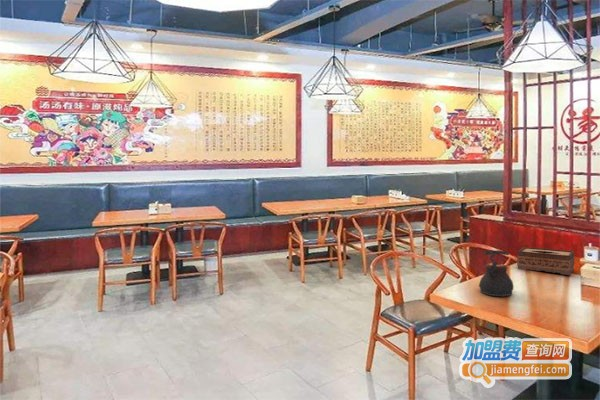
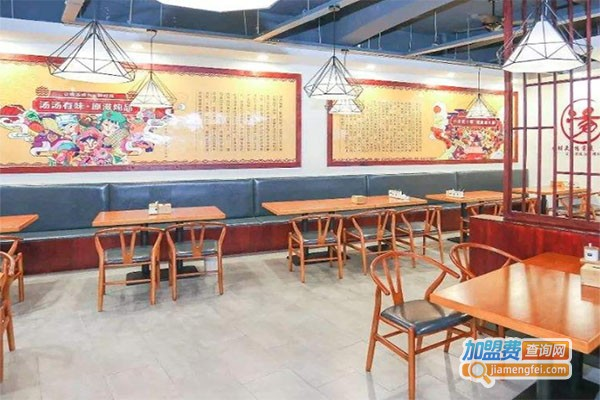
- tissue box [516,246,576,276]
- teapot [478,249,515,298]
